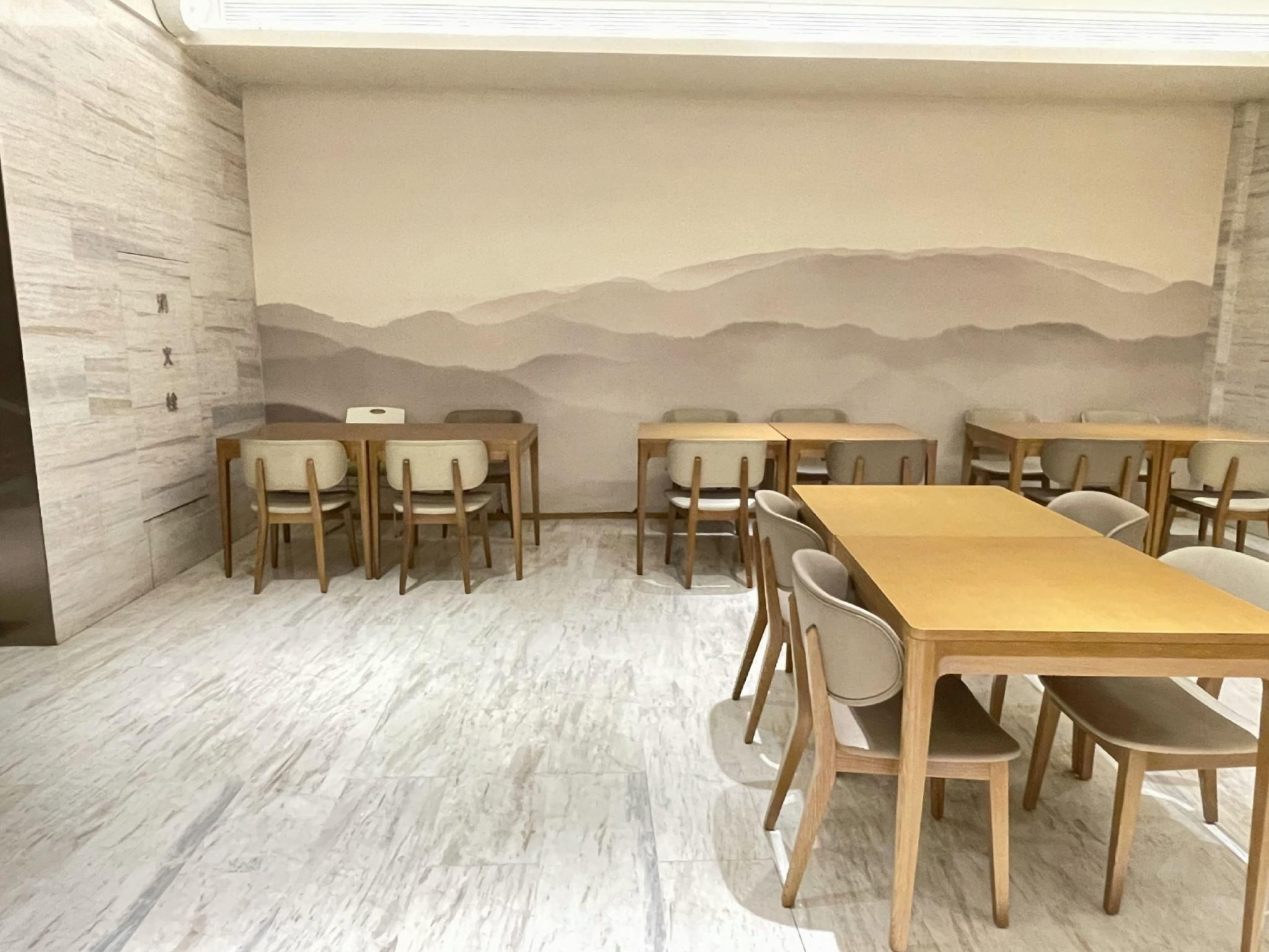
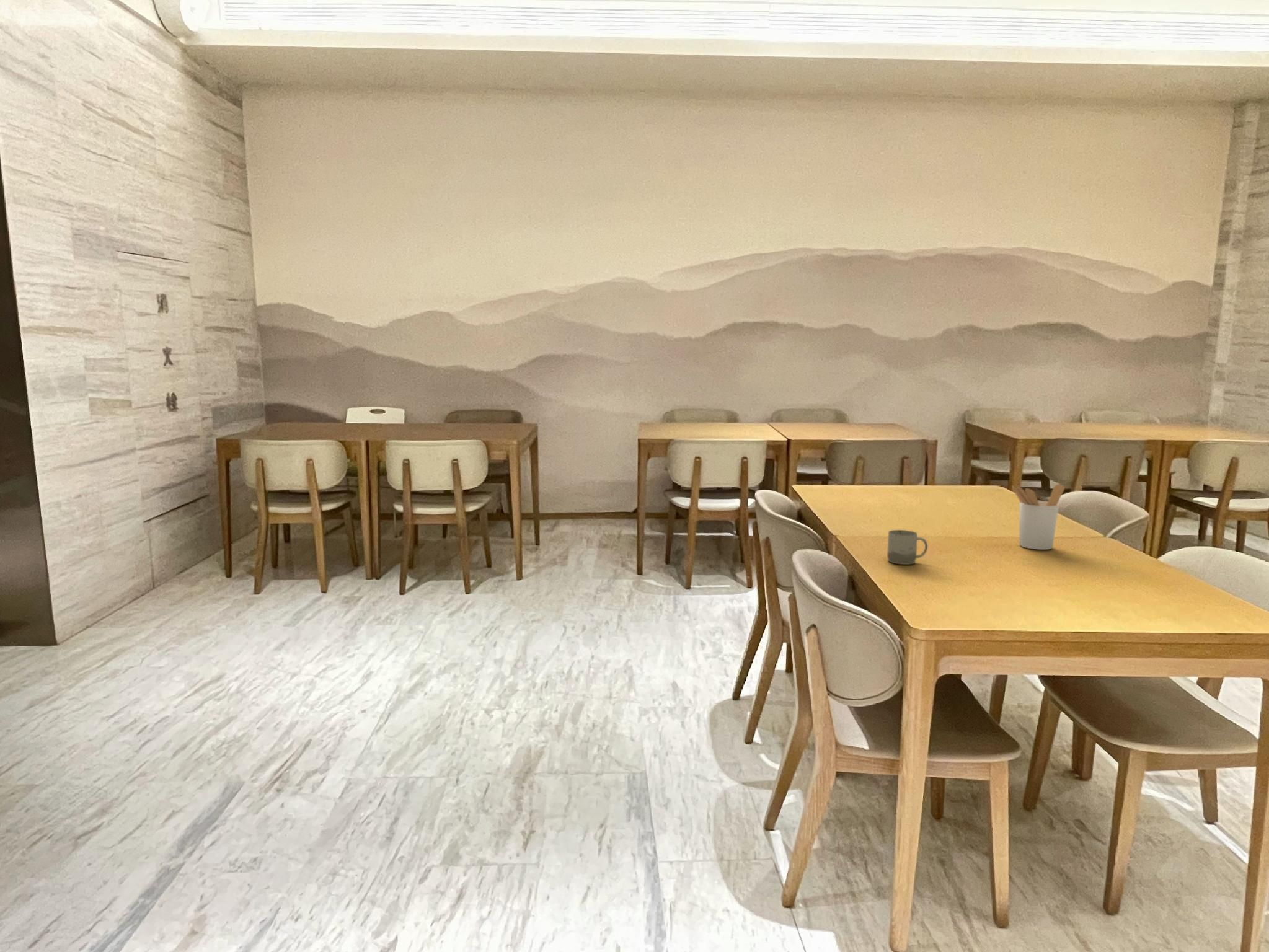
+ utensil holder [1011,483,1065,550]
+ cup [887,529,928,565]
